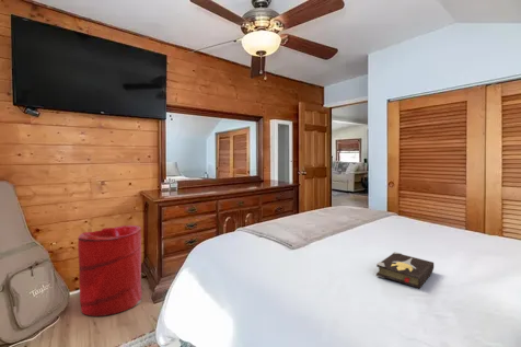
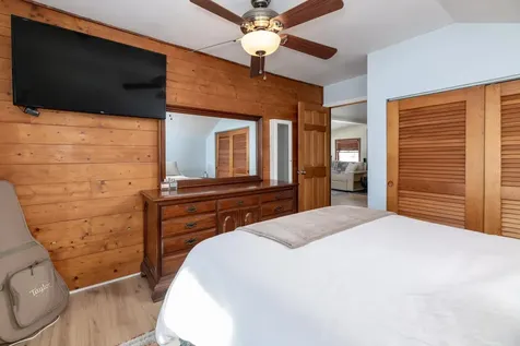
- hardback book [375,251,435,290]
- laundry hamper [77,224,143,317]
